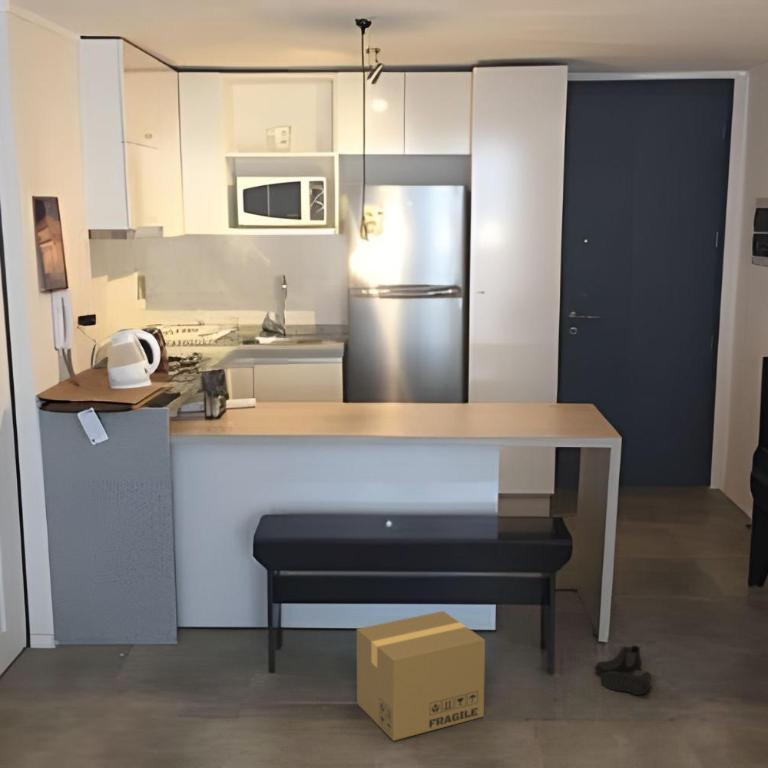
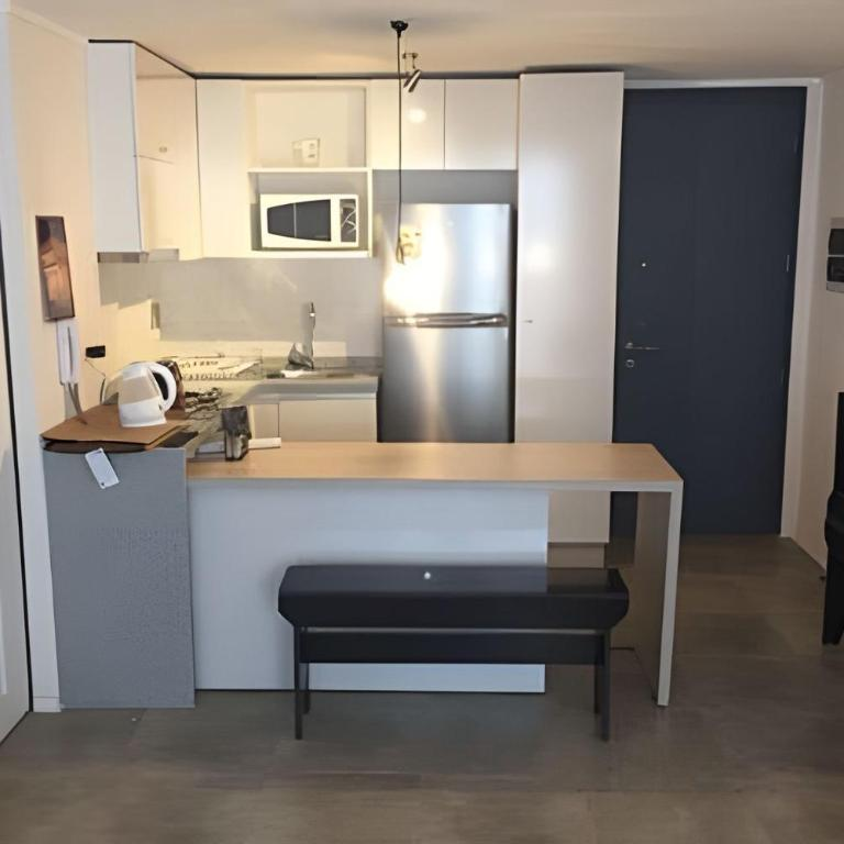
- boots [594,643,656,696]
- cardboard box [356,610,486,742]
